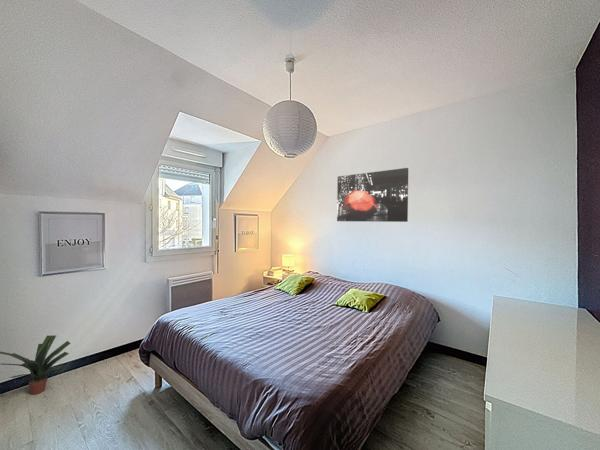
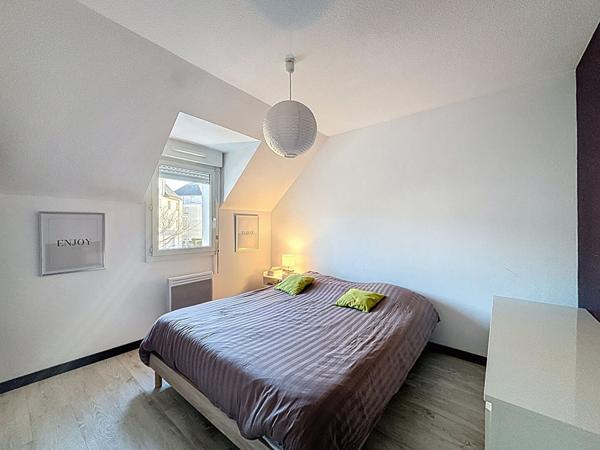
- wall art [336,167,409,223]
- potted plant [0,334,72,396]
